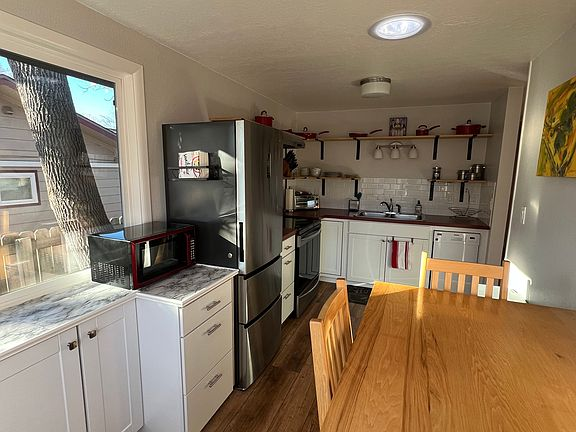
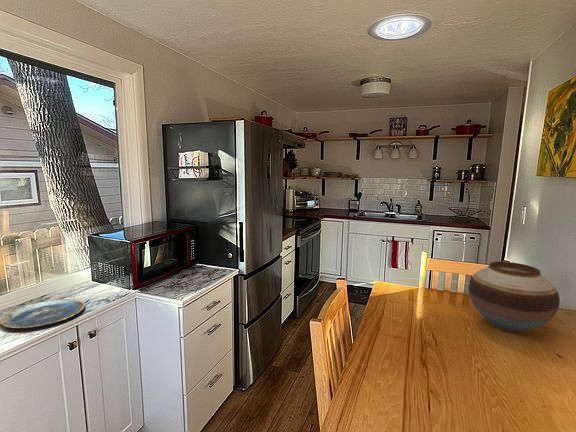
+ vase [468,261,561,334]
+ plate [0,298,86,329]
